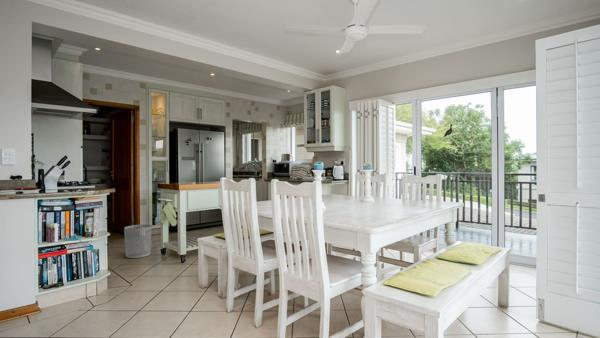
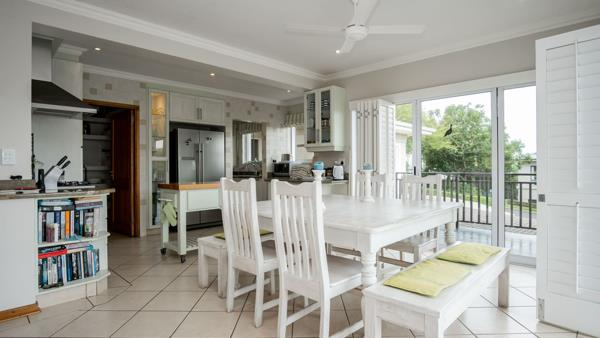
- waste bin [123,224,153,259]
